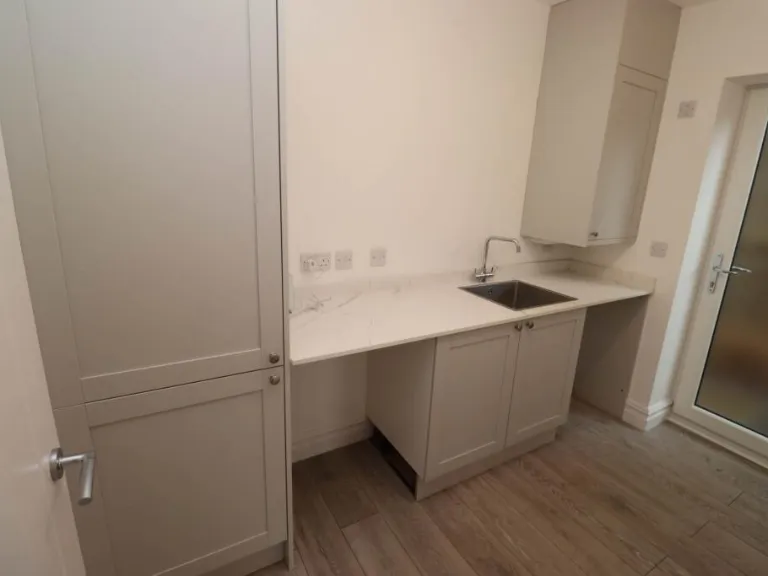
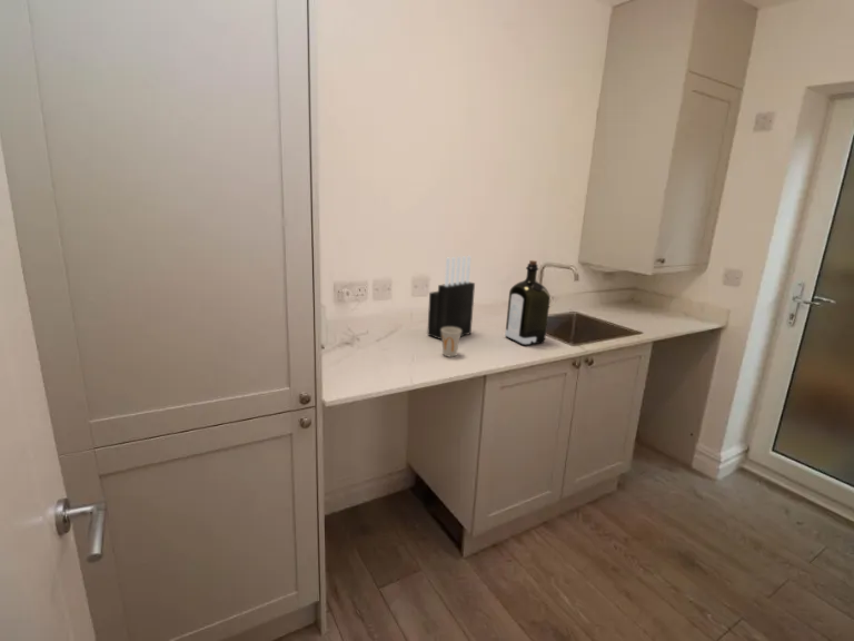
+ liquor [504,259,552,346]
+ knife block [426,255,476,341]
+ cup [441,327,461,357]
